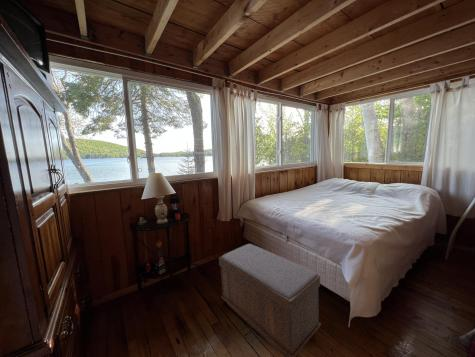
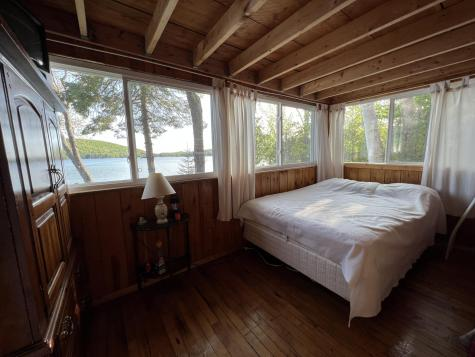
- bench [218,243,322,357]
